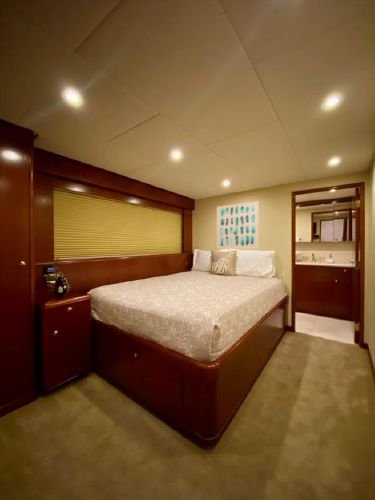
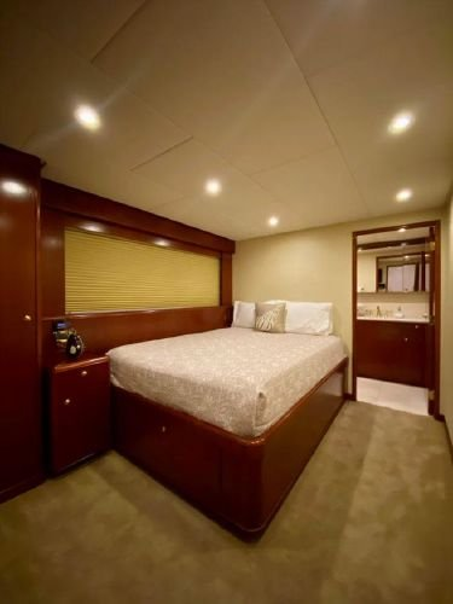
- wall art [216,200,260,250]
